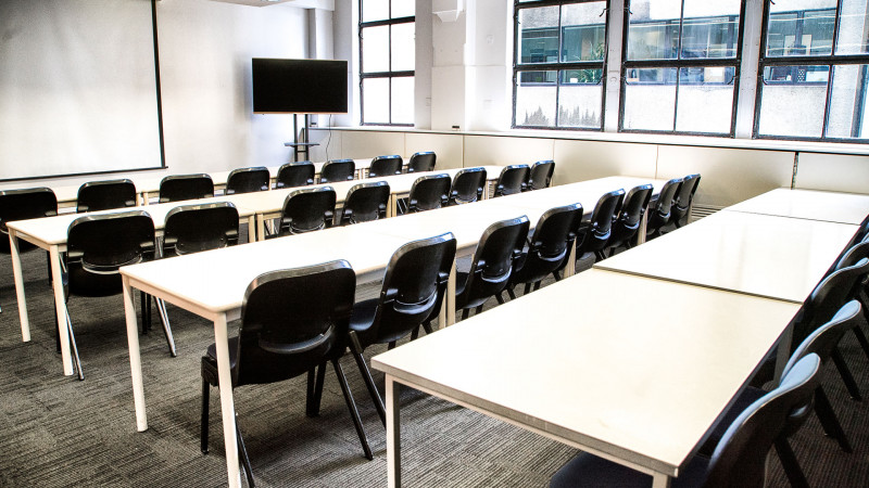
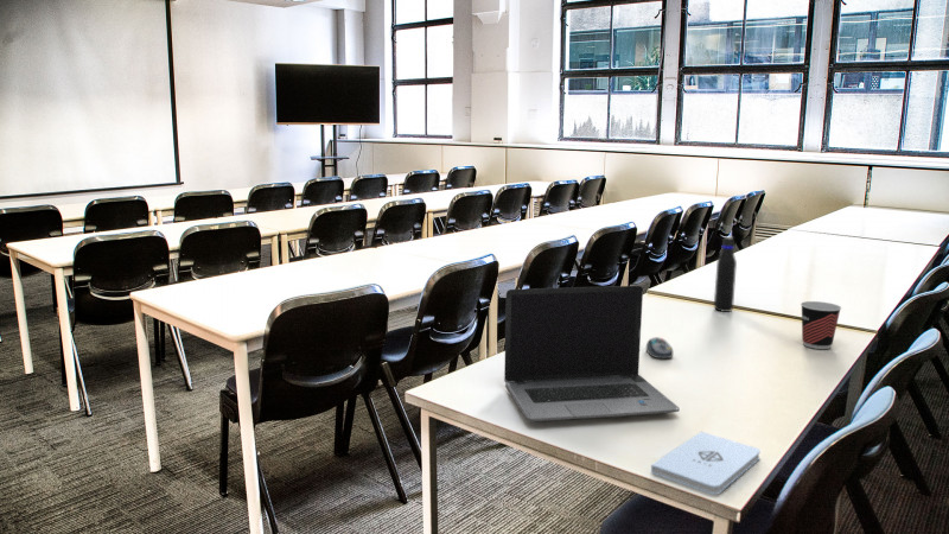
+ water bottle [713,236,738,313]
+ notepad [650,431,762,496]
+ cup [800,300,842,350]
+ computer mouse [645,336,674,360]
+ laptop computer [503,285,681,422]
